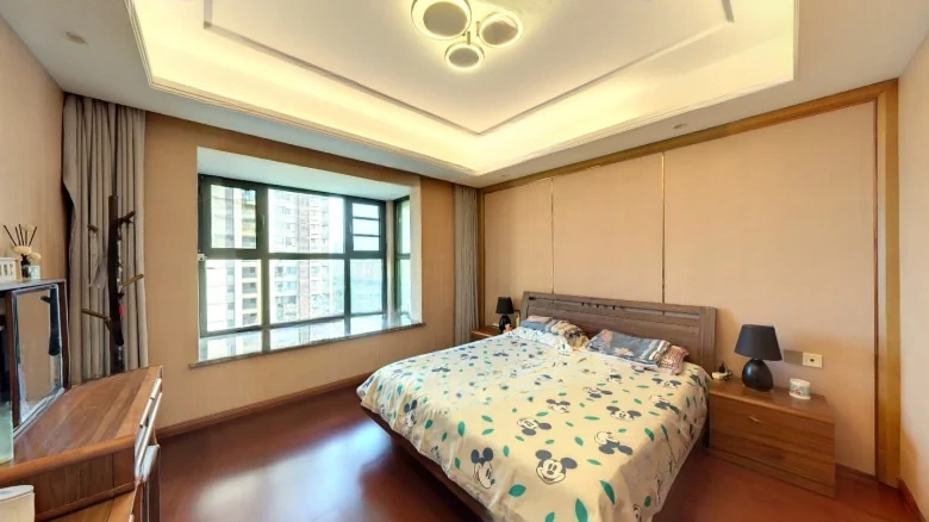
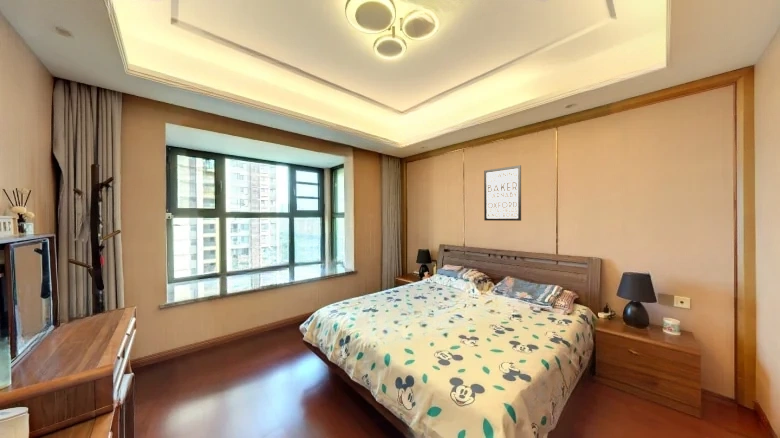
+ wall art [483,164,522,222]
